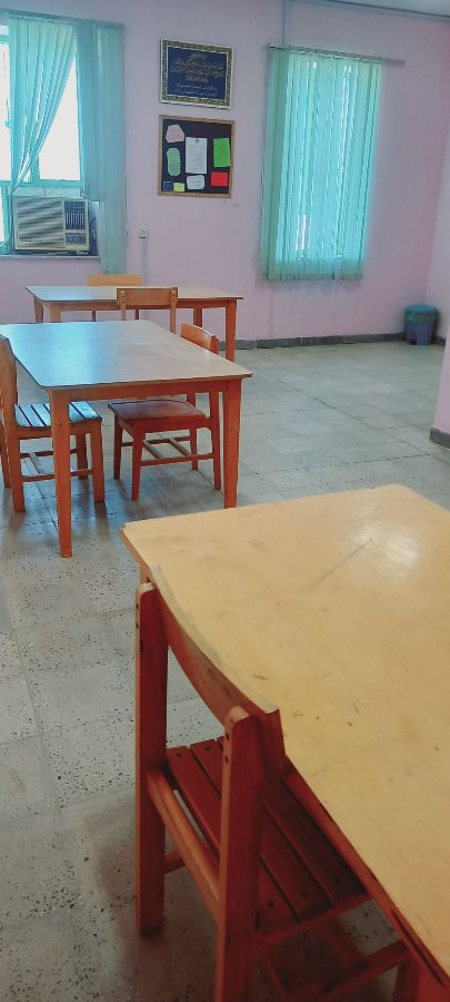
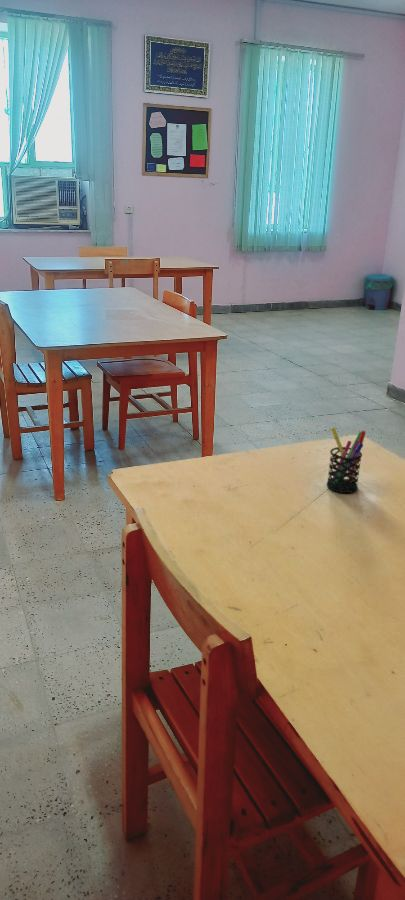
+ pen holder [326,426,367,494]
